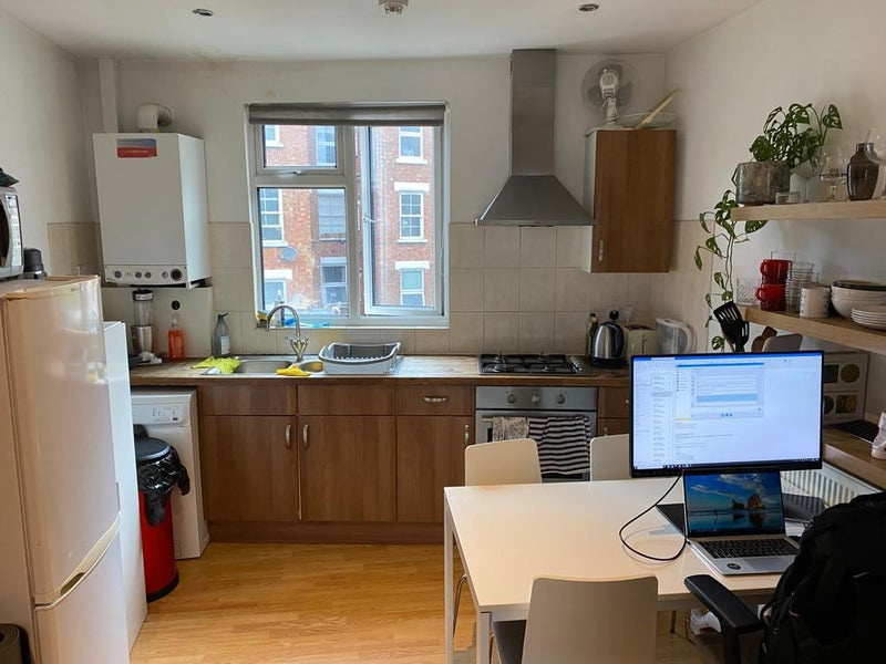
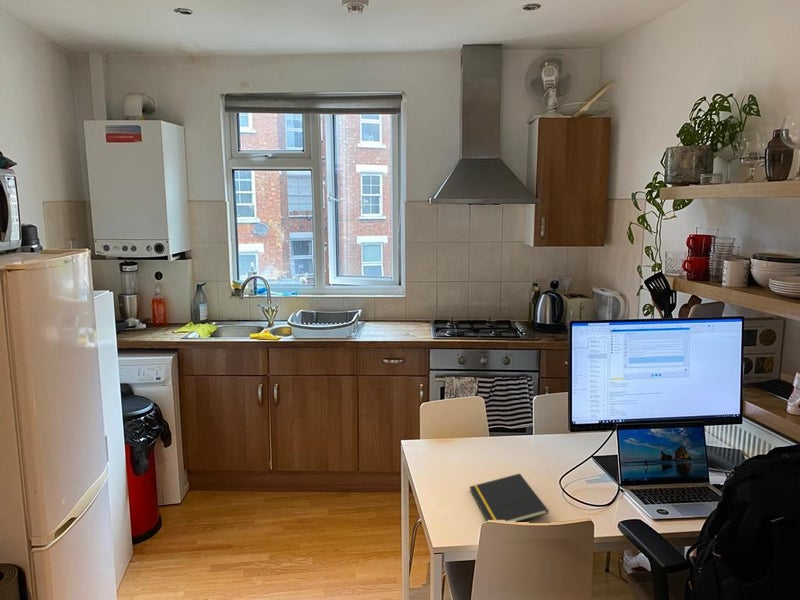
+ notepad [469,473,549,523]
